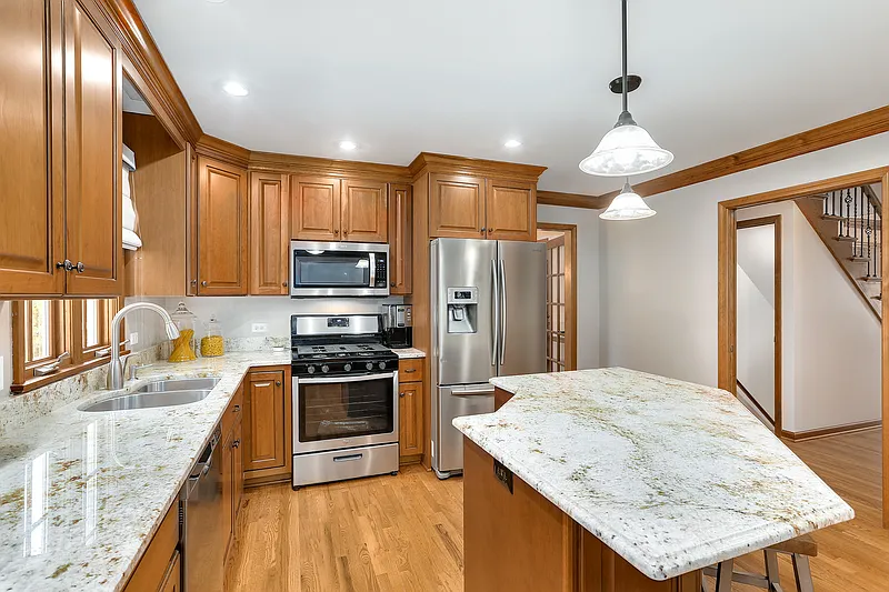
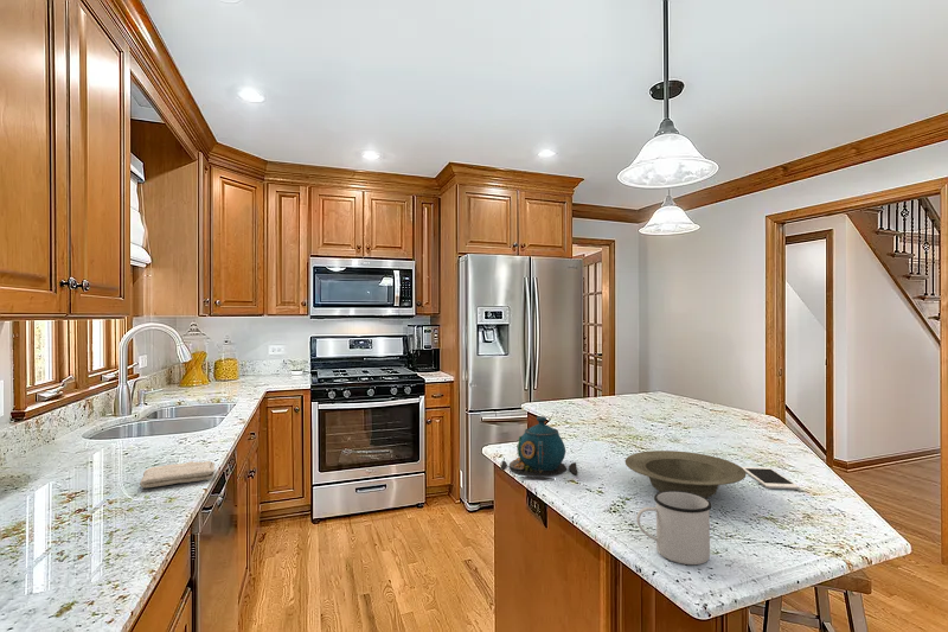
+ cell phone [741,466,800,490]
+ bowl [624,449,748,499]
+ mug [635,491,713,566]
+ washcloth [139,460,216,489]
+ teapot [499,415,578,480]
